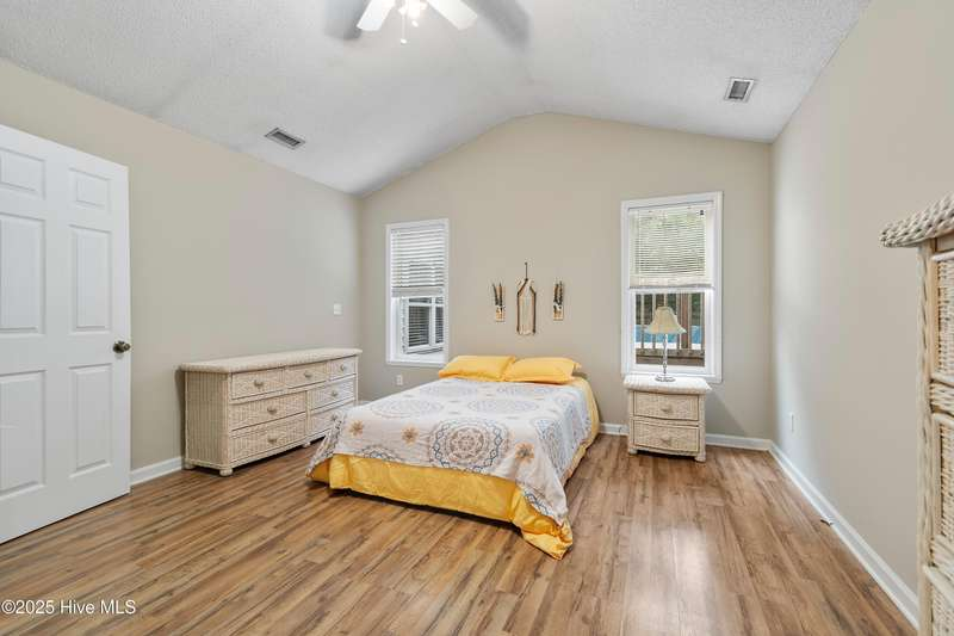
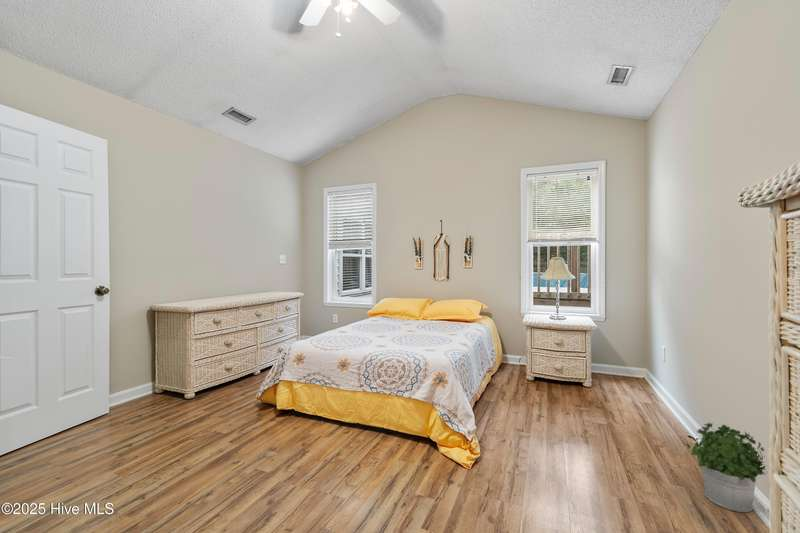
+ potted plant [685,420,767,513]
